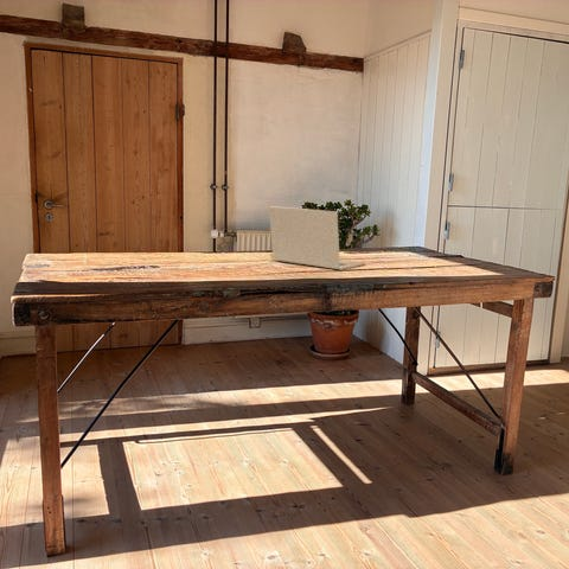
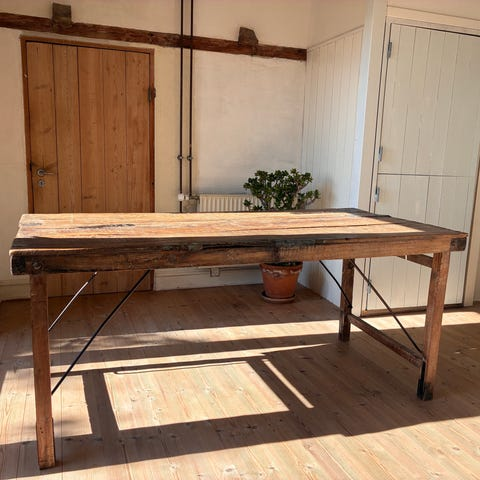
- laptop [268,205,367,271]
